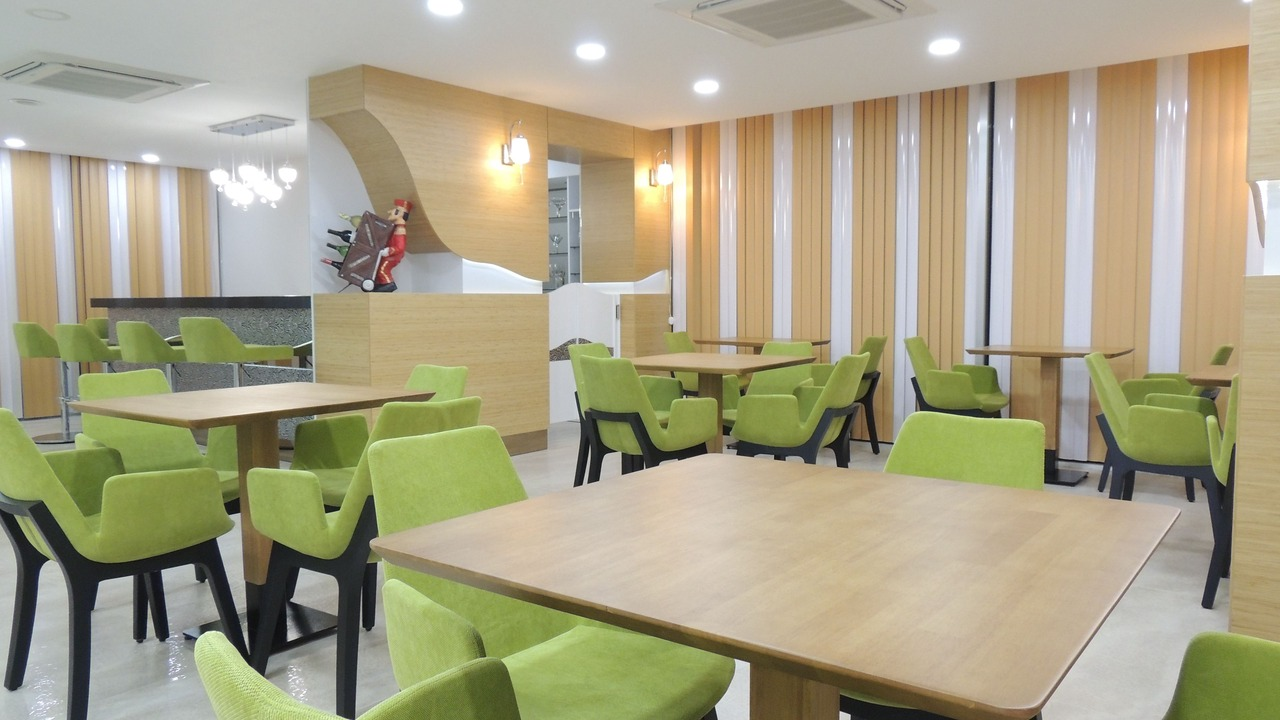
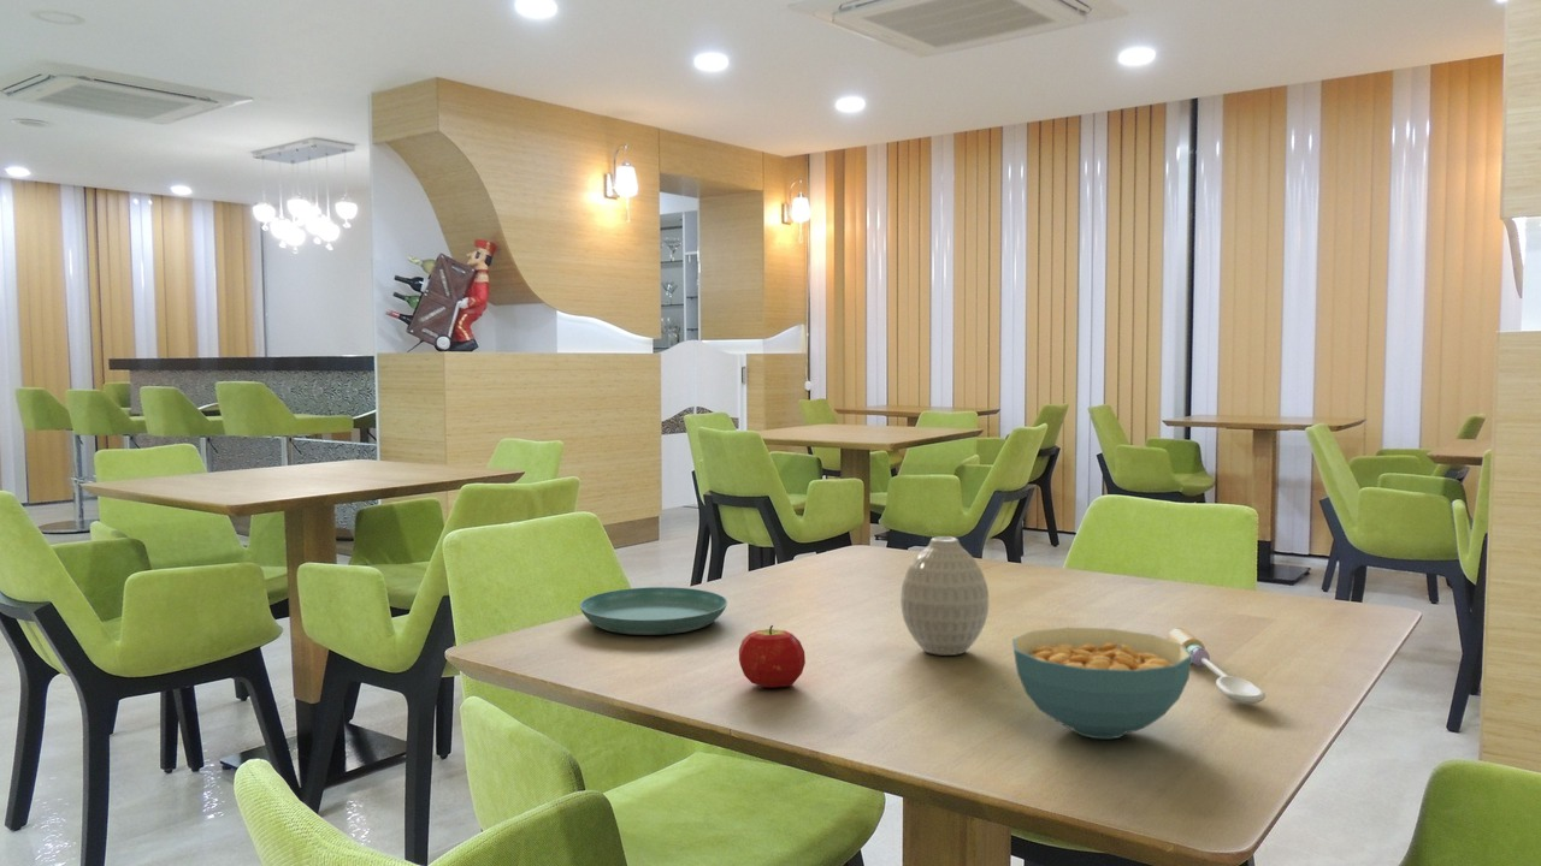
+ saucer [579,586,728,636]
+ fruit [738,624,807,688]
+ cereal bowl [1011,627,1192,740]
+ spoon [1167,627,1267,705]
+ vase [899,535,990,657]
